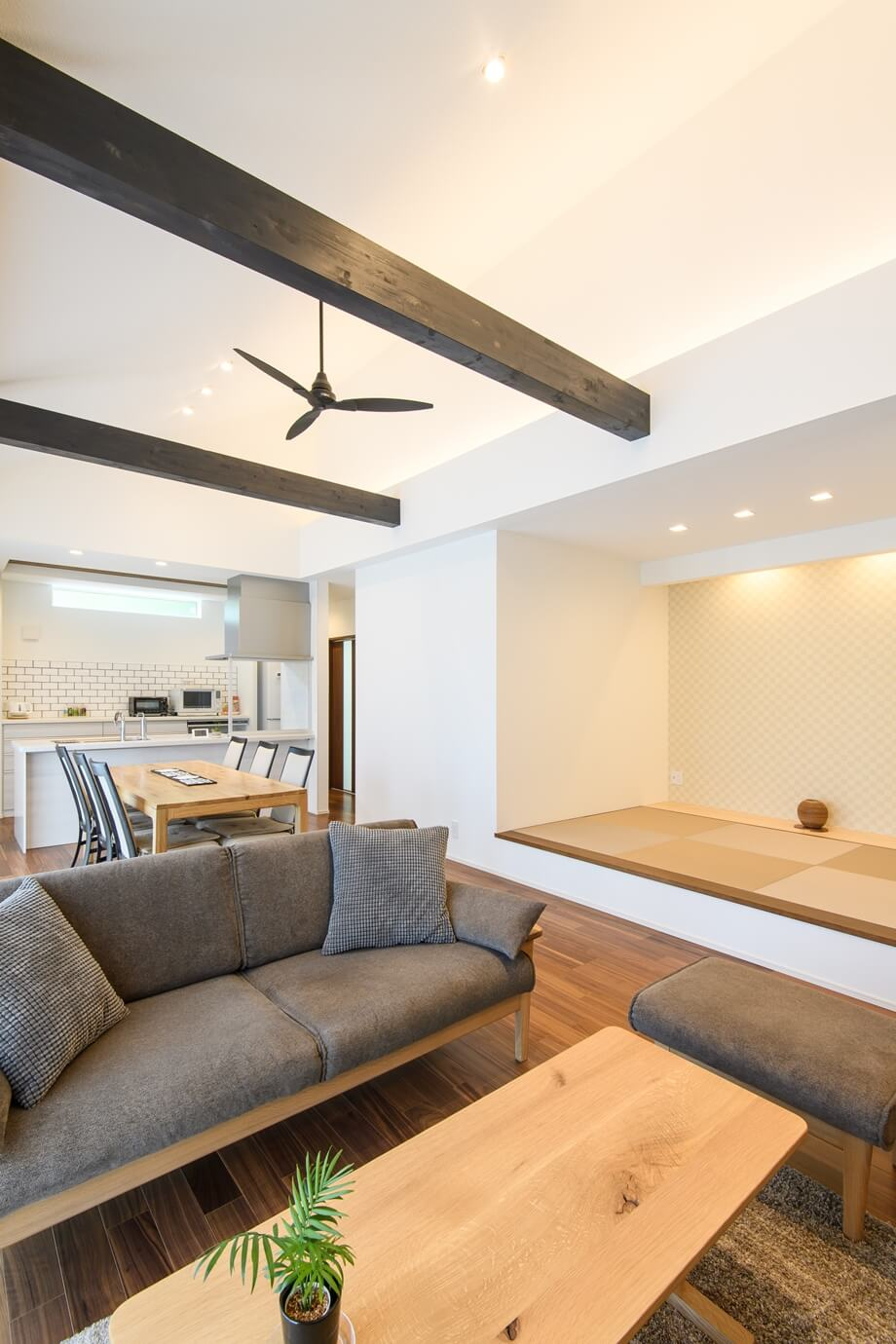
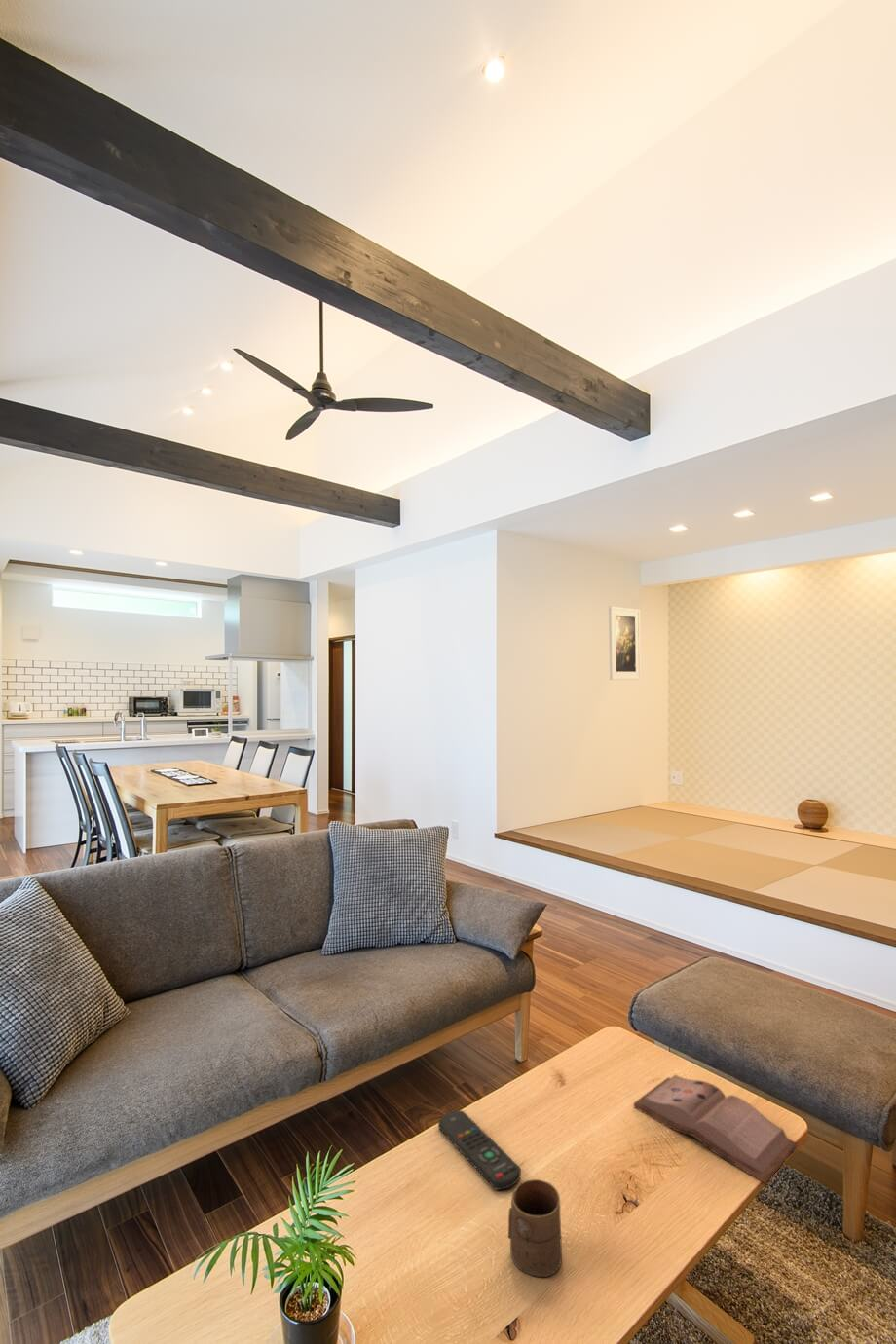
+ cup [507,1178,563,1278]
+ hardback book [633,1073,798,1184]
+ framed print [608,605,642,681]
+ remote control [437,1109,522,1191]
